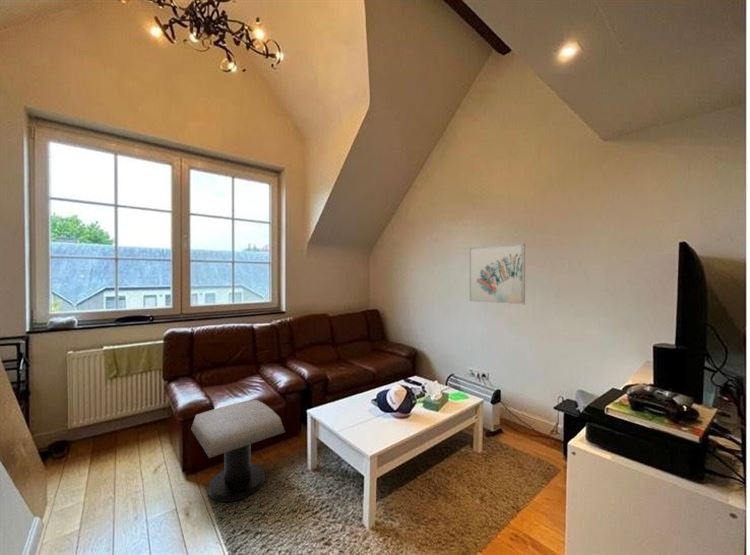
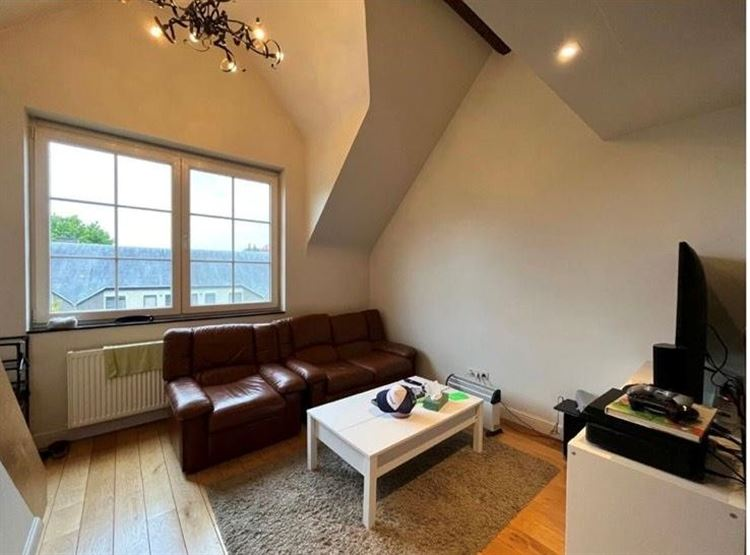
- wall art [468,243,526,305]
- stool [190,399,286,503]
